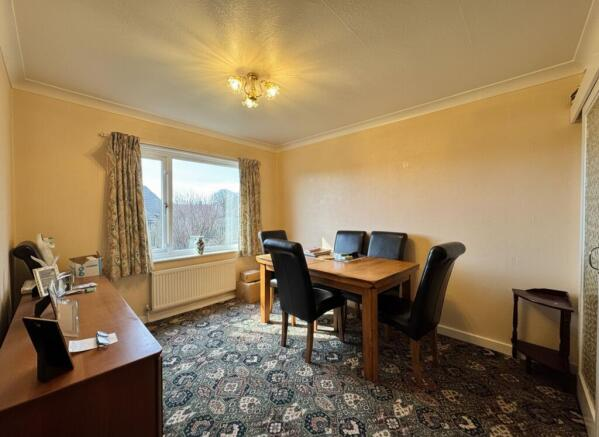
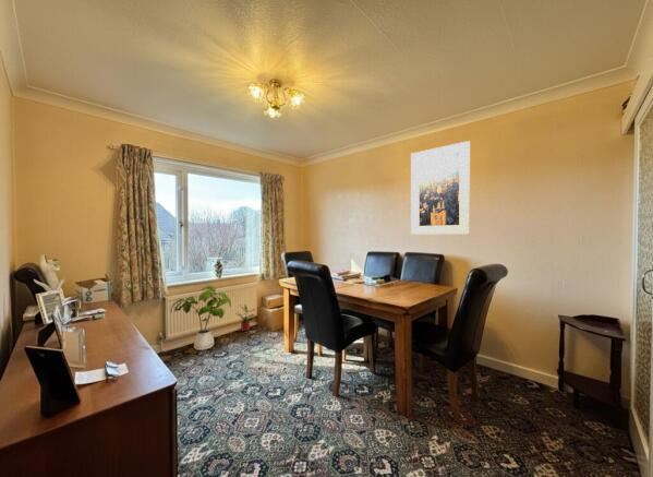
+ house plant [170,285,232,351]
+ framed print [410,140,471,236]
+ potted plant [237,303,257,333]
